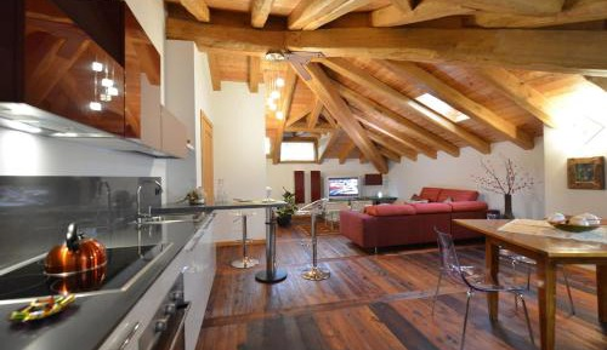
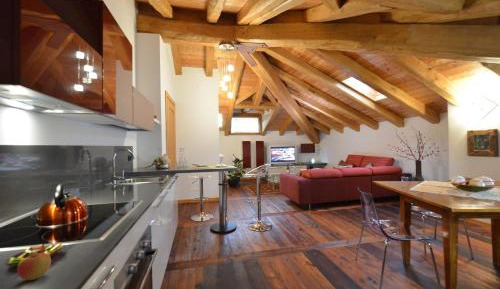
+ apple [16,248,52,281]
